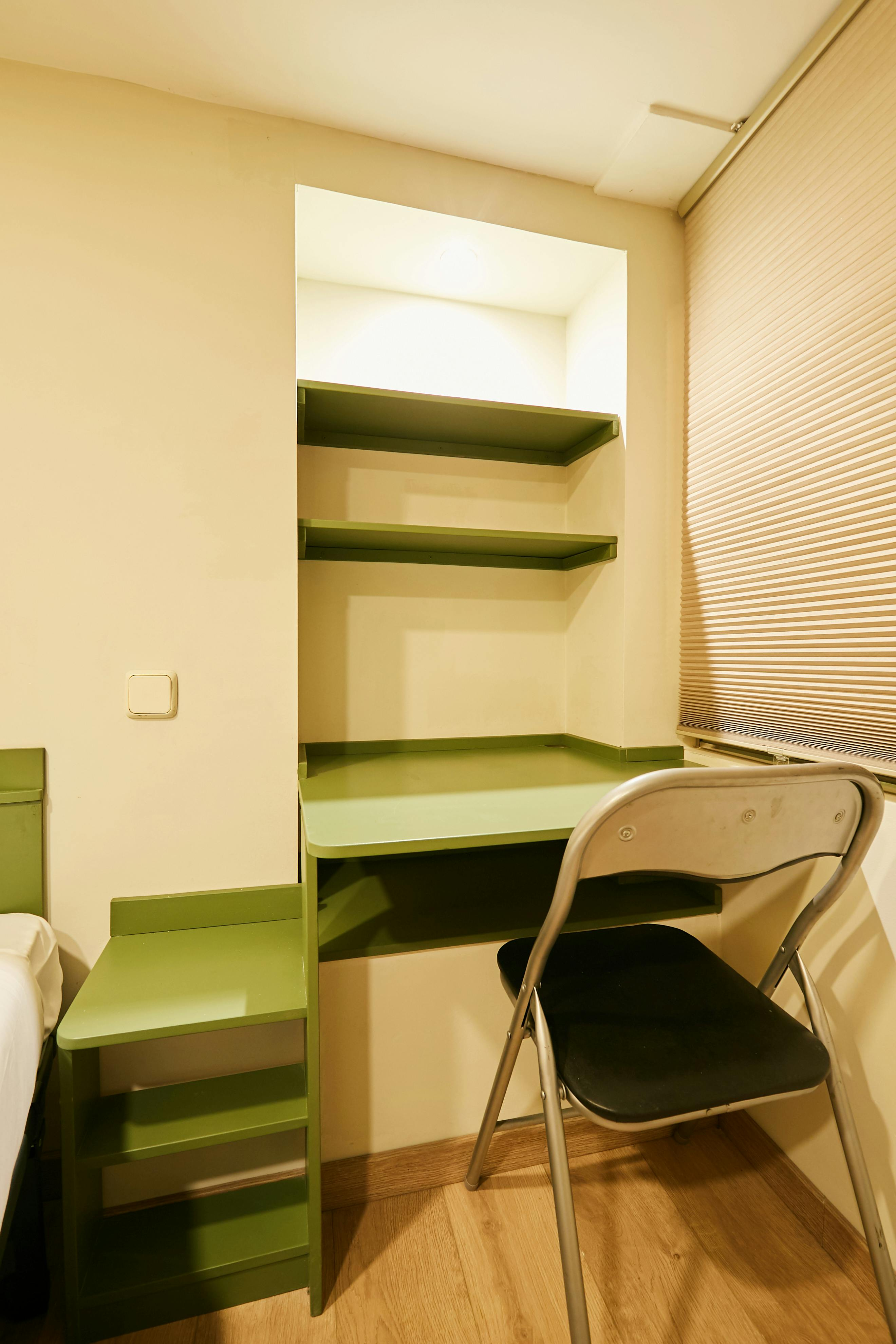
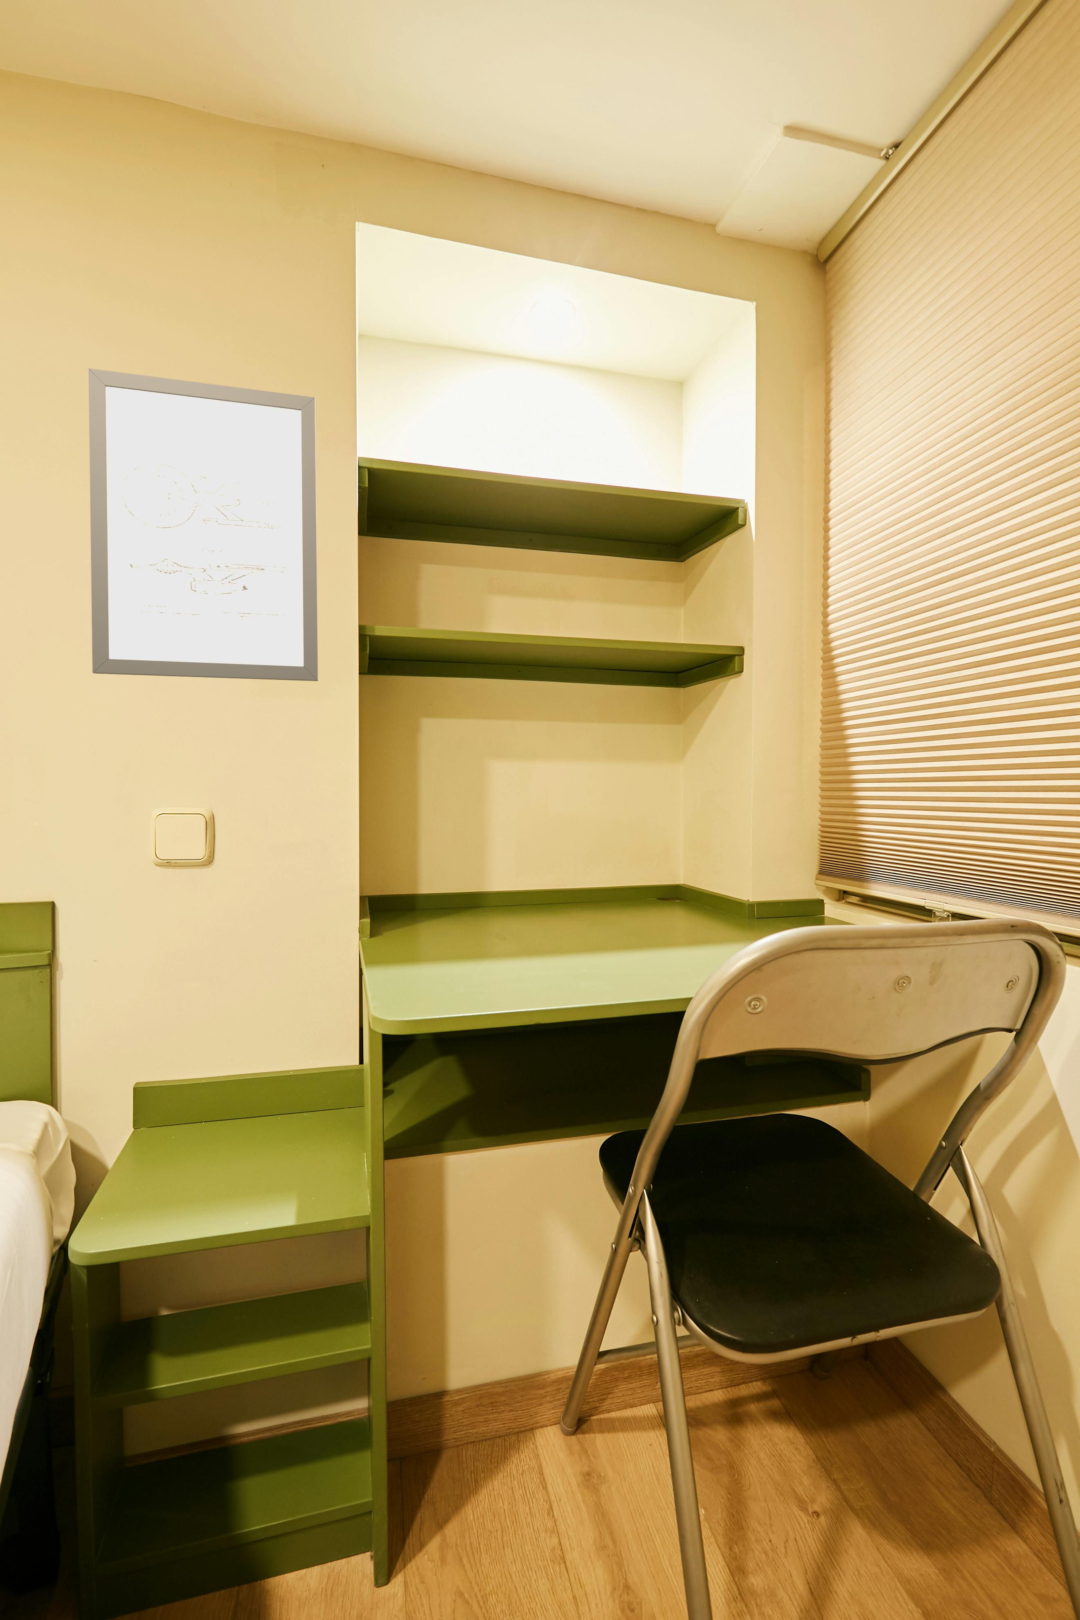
+ wall art [88,368,318,681]
